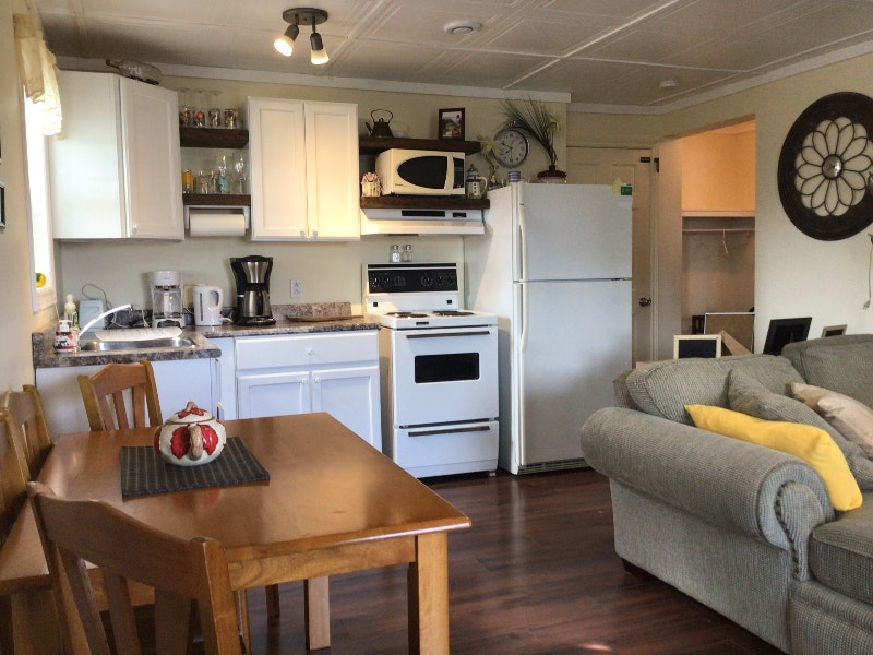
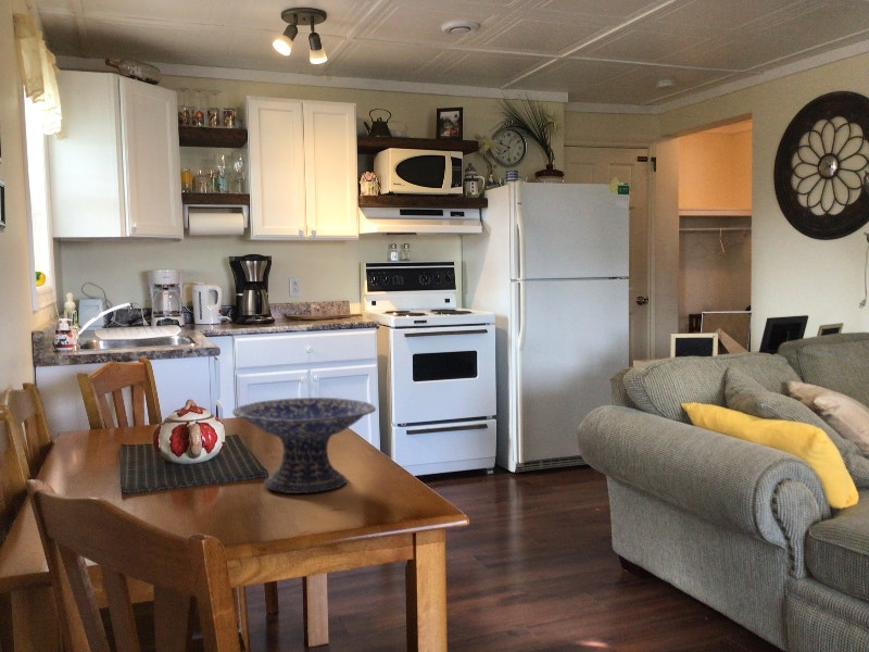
+ decorative bowl [231,397,377,494]
